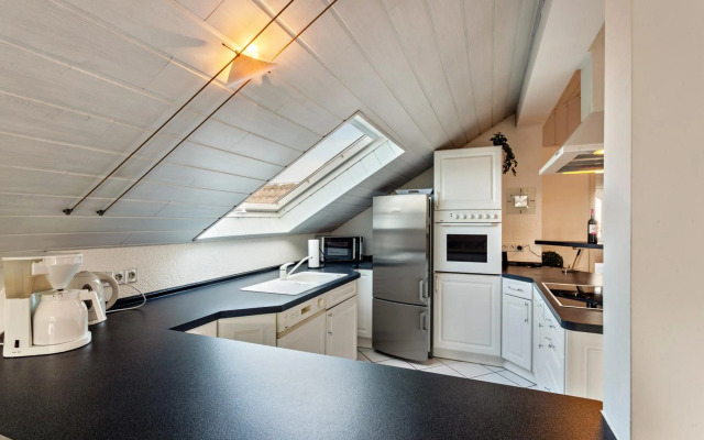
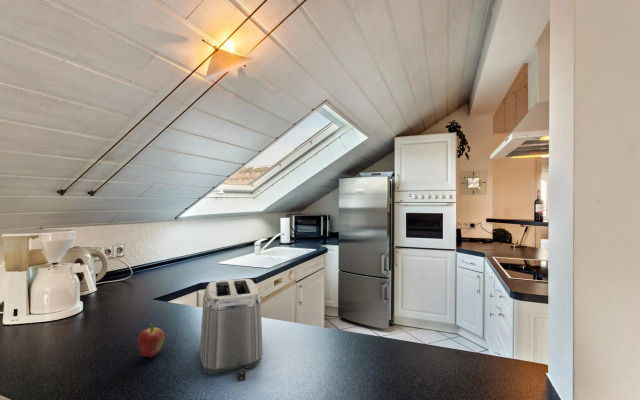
+ toaster [199,278,264,382]
+ fruit [137,322,166,358]
